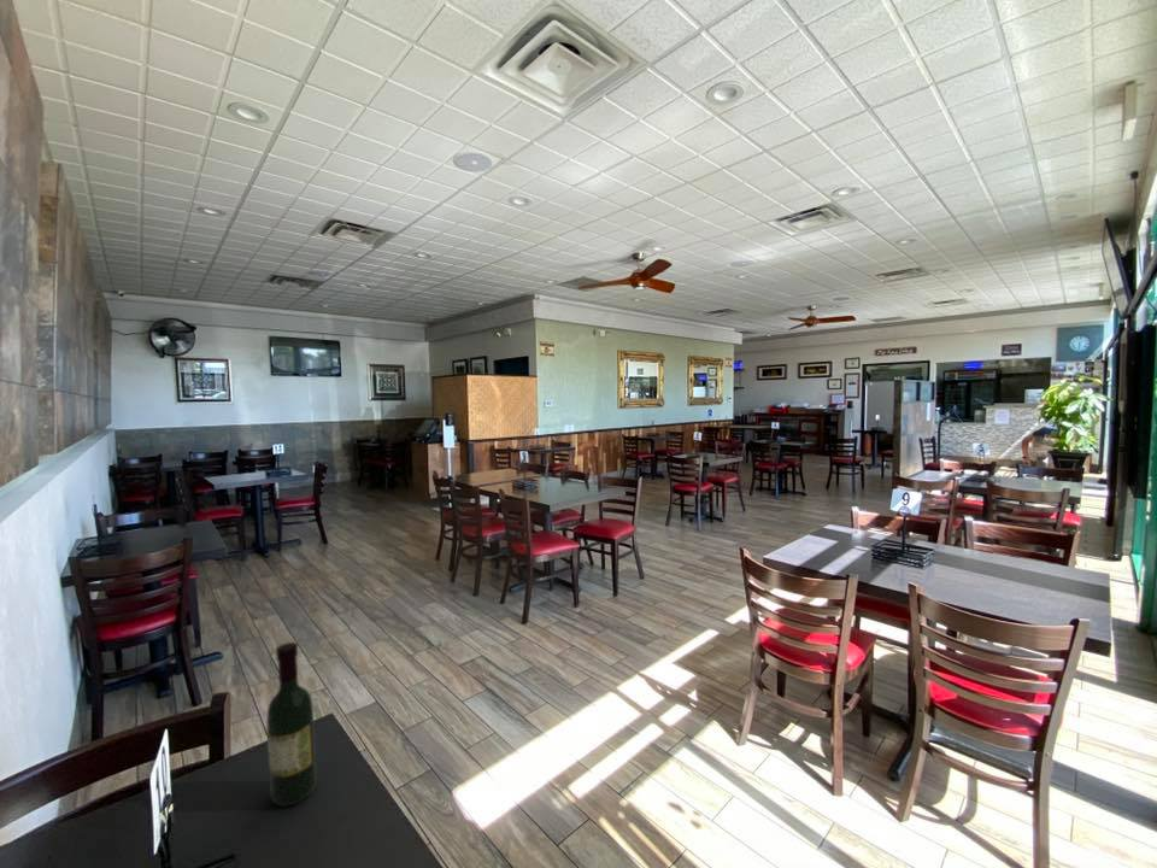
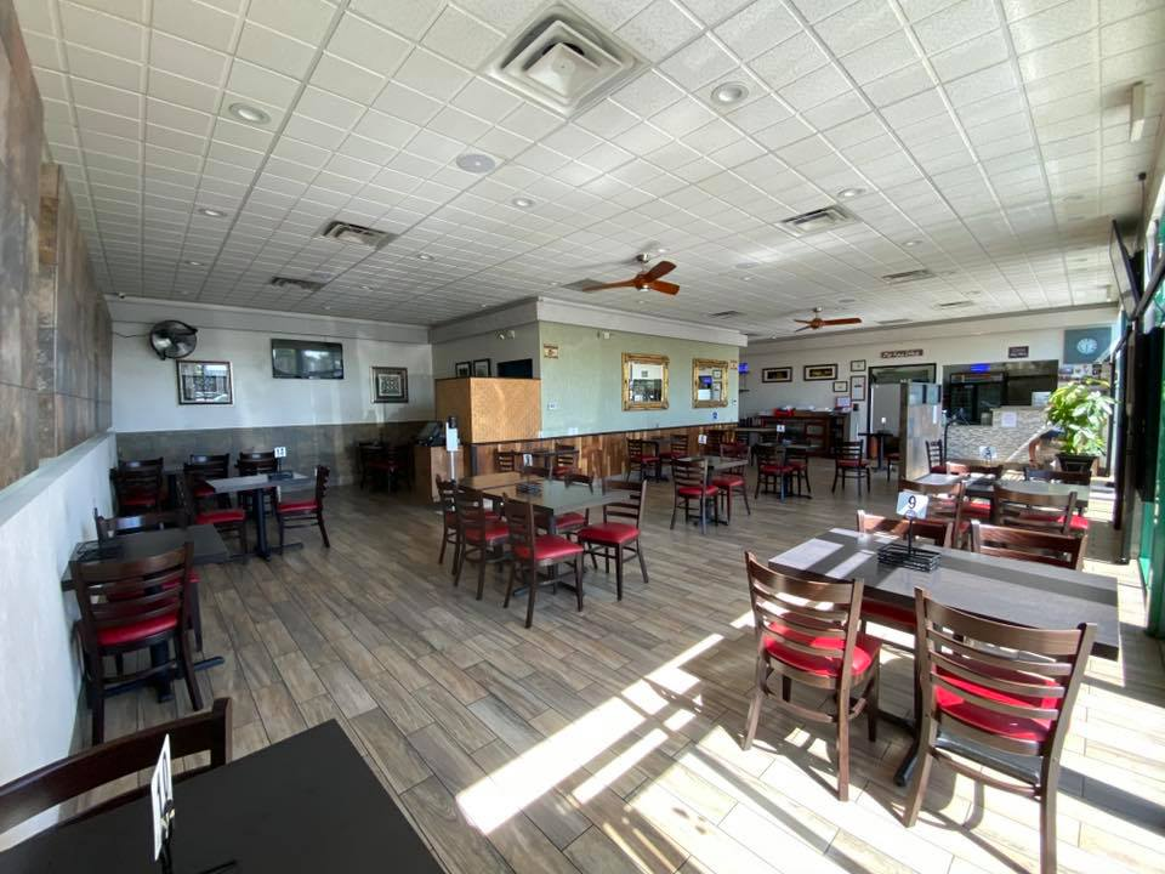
- wine bottle [265,641,318,808]
